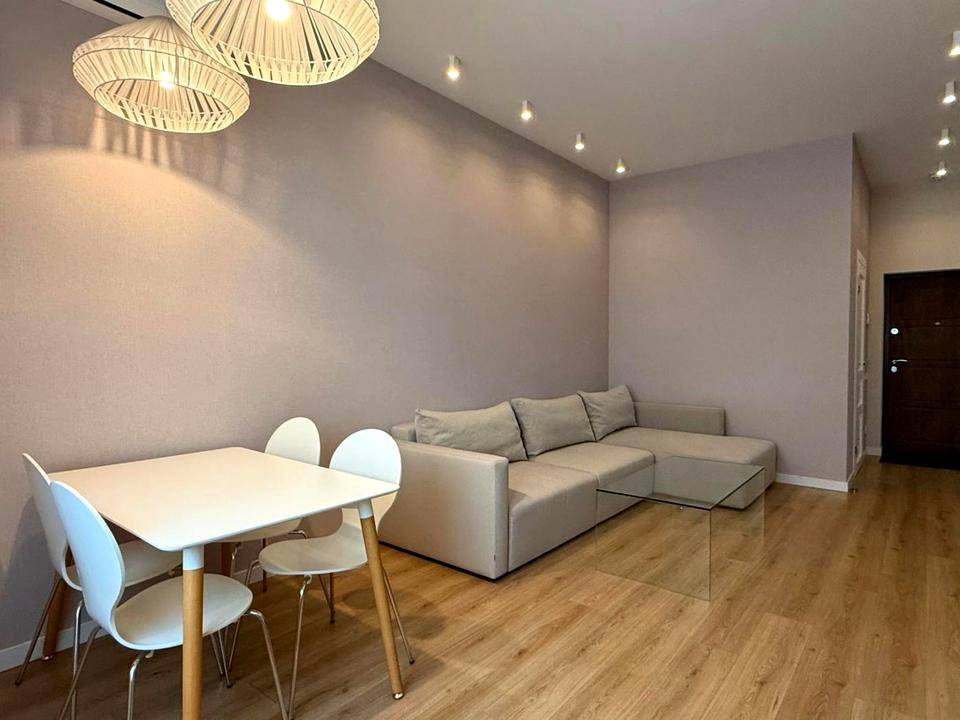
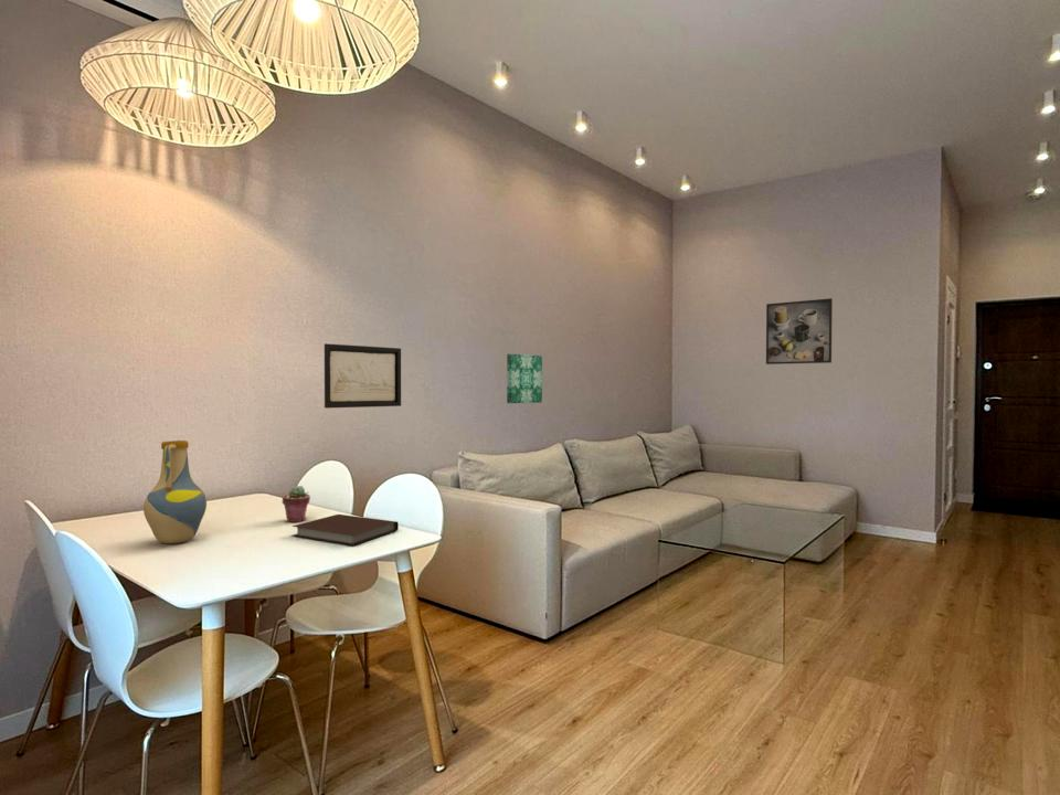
+ notebook [292,513,400,547]
+ vase [142,439,208,544]
+ wall art [506,353,543,404]
+ potted succulent [282,485,311,523]
+ wall art [324,342,402,410]
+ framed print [765,297,834,365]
